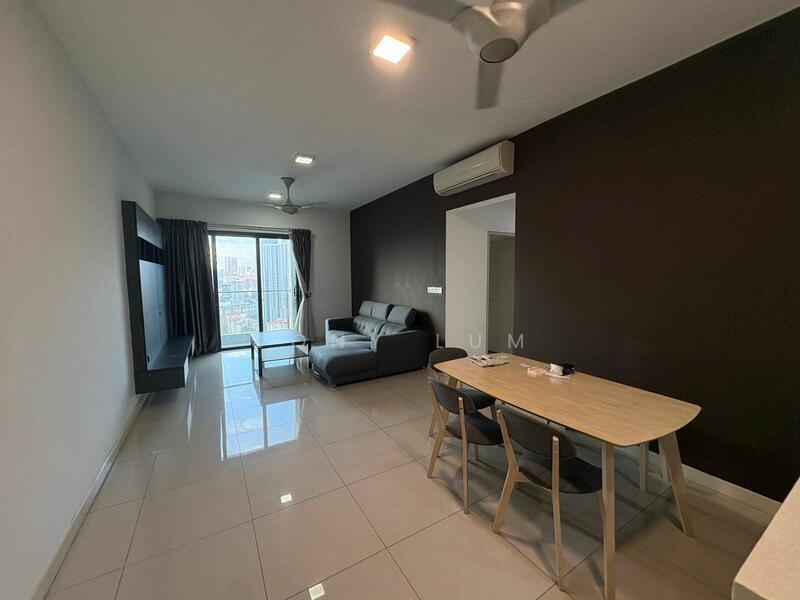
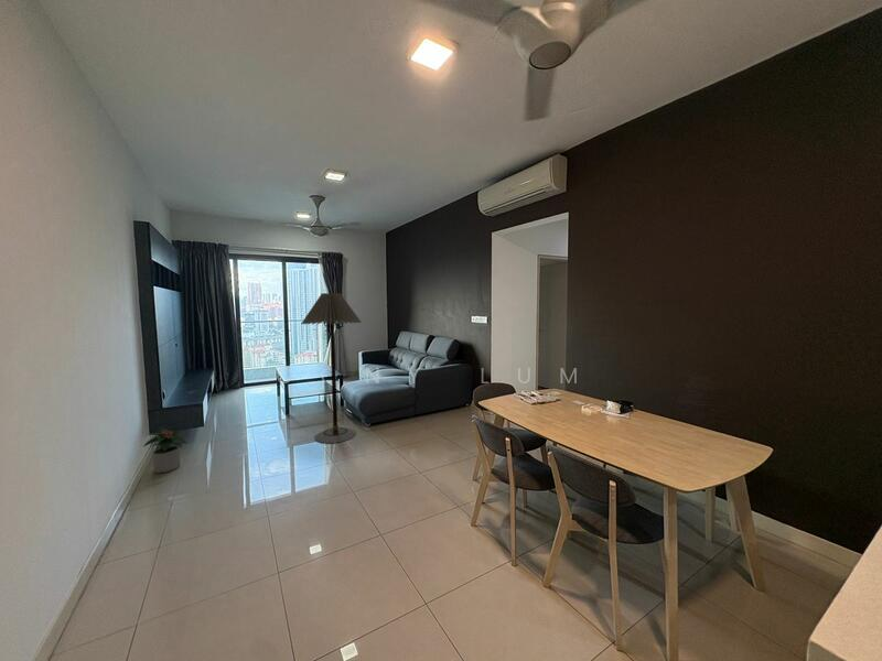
+ floor lamp [300,292,363,444]
+ potted plant [141,426,189,474]
